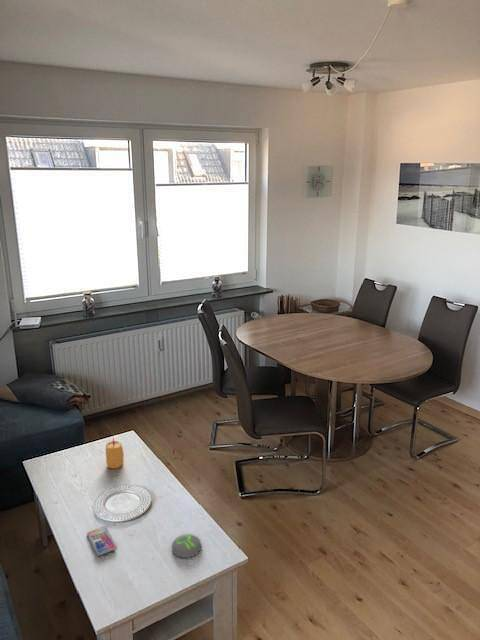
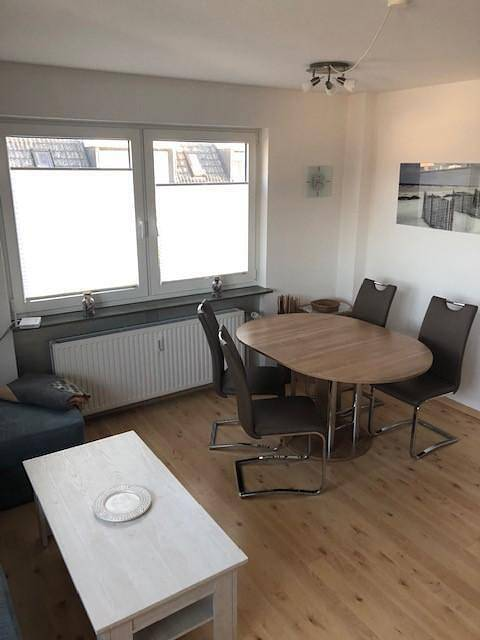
- smartphone [86,526,117,556]
- candle [105,437,125,470]
- coaster [171,533,202,559]
